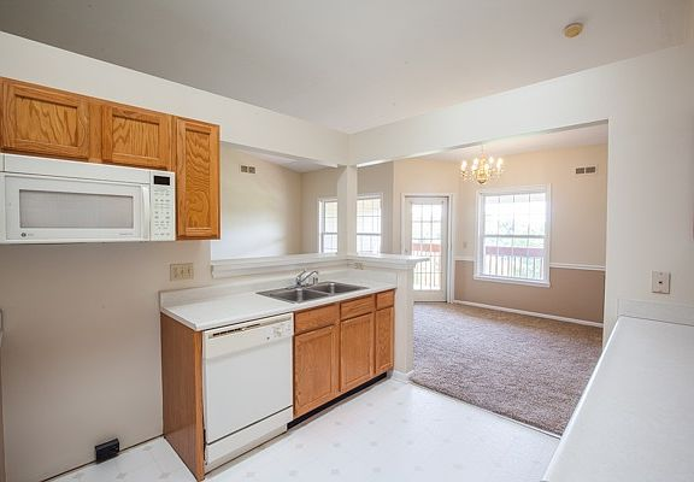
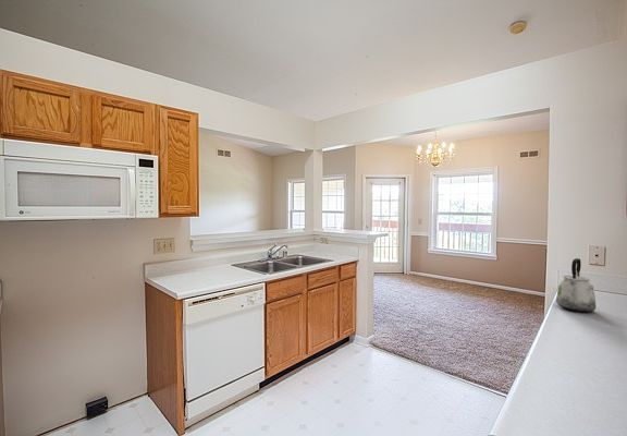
+ kettle [555,257,598,313]
